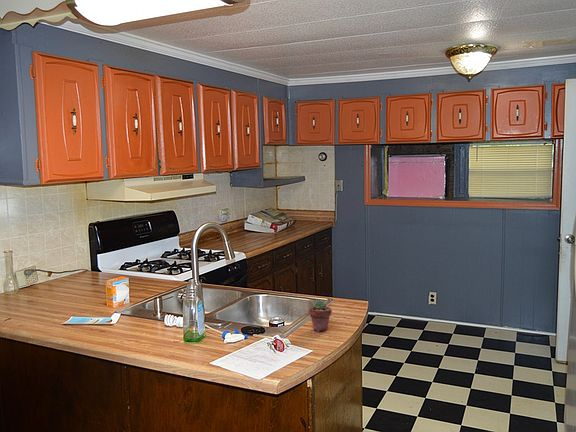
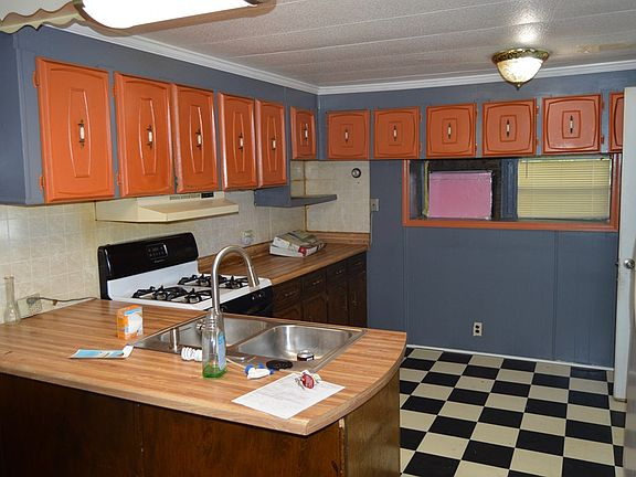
- potted succulent [308,299,333,332]
